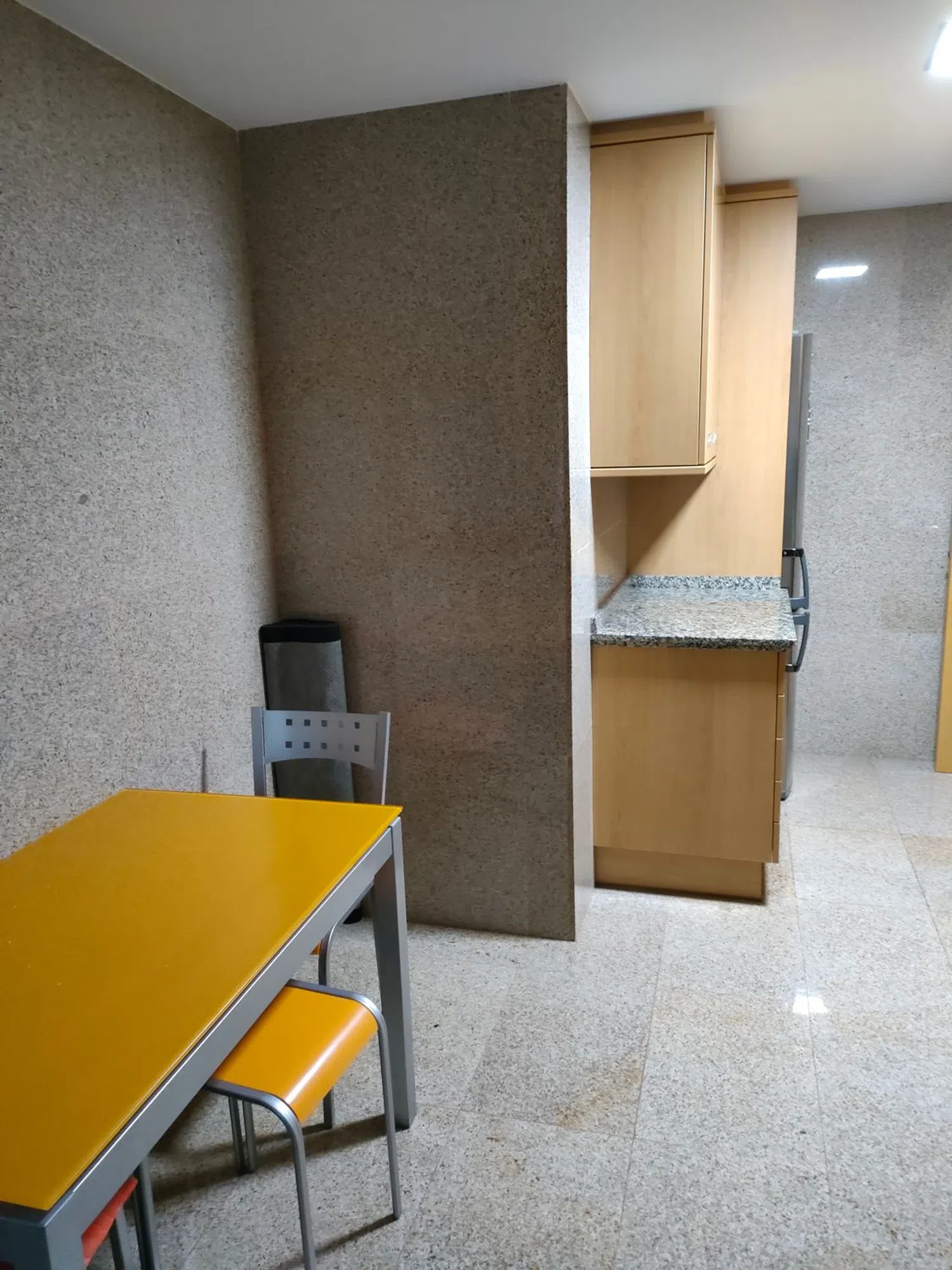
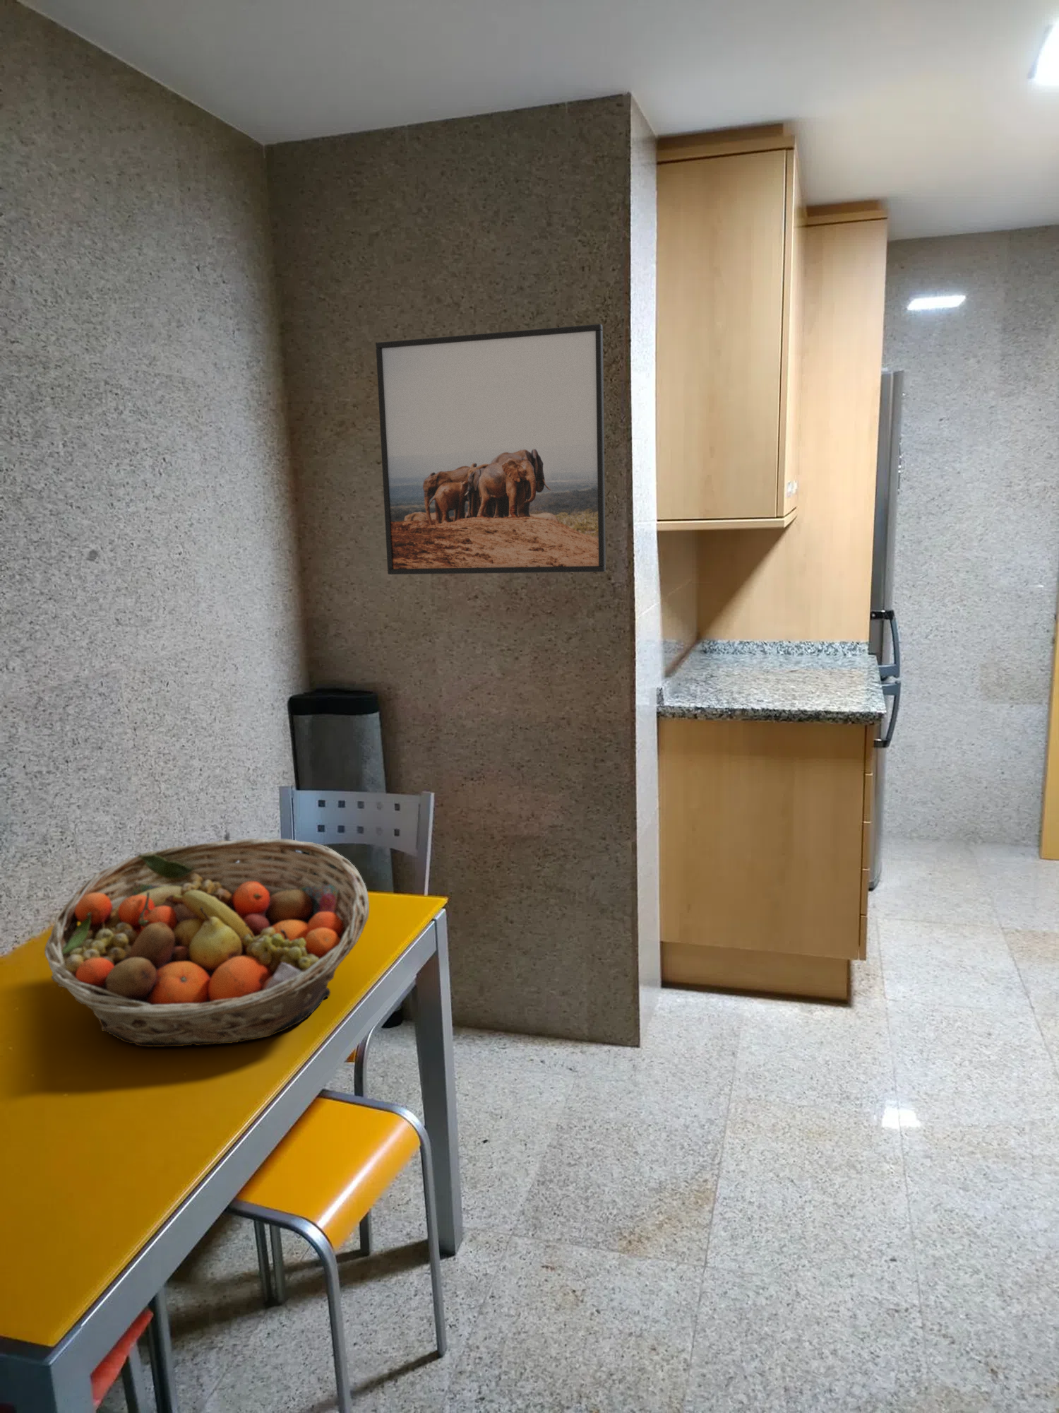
+ fruit basket [43,837,370,1048]
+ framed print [375,324,606,575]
